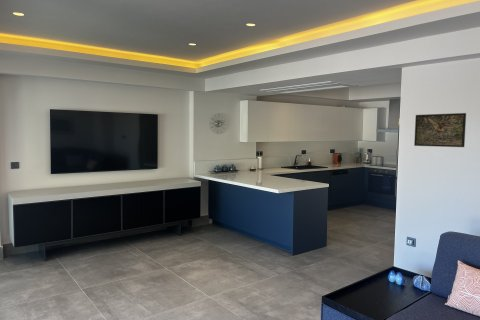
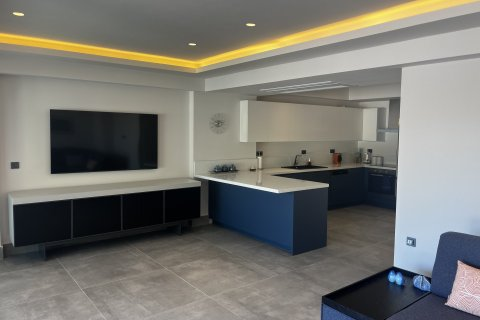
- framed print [413,112,467,148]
